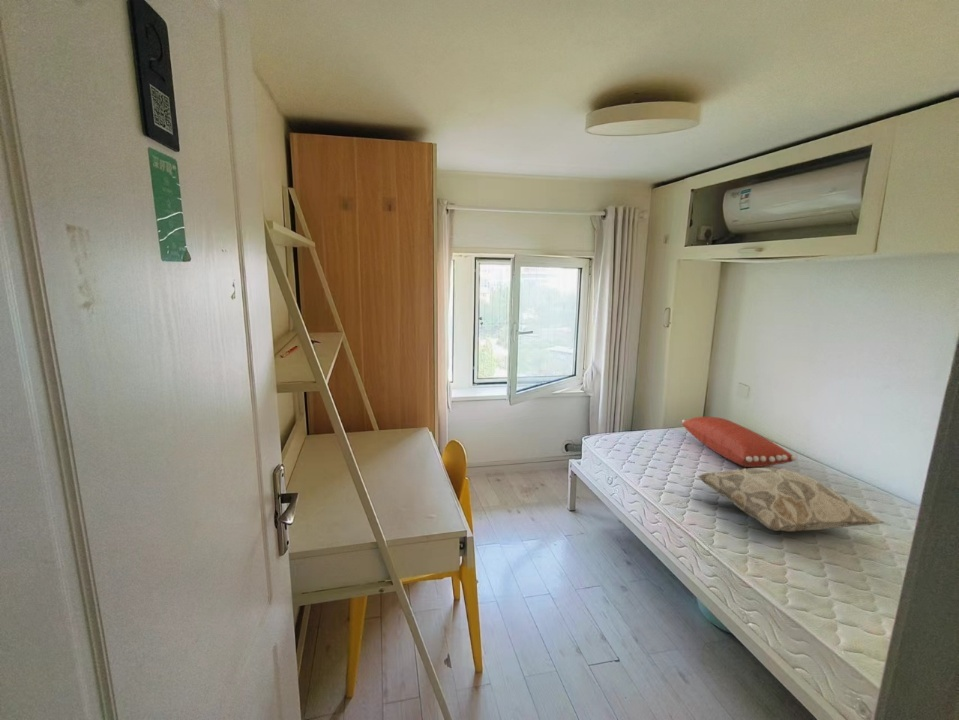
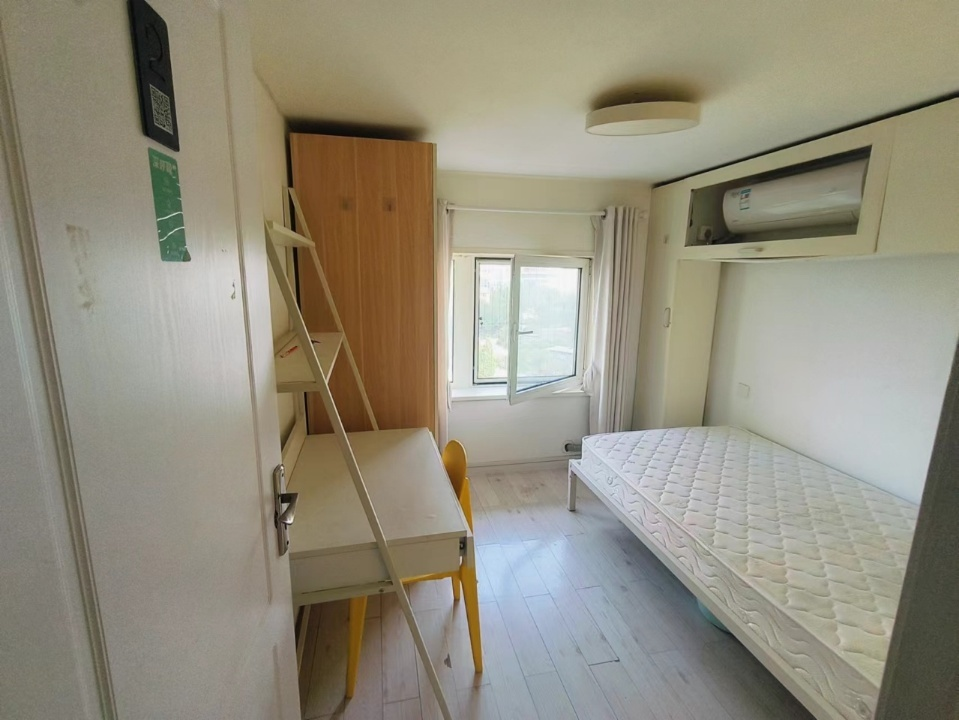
- pillow [681,416,798,468]
- decorative pillow [696,466,886,532]
